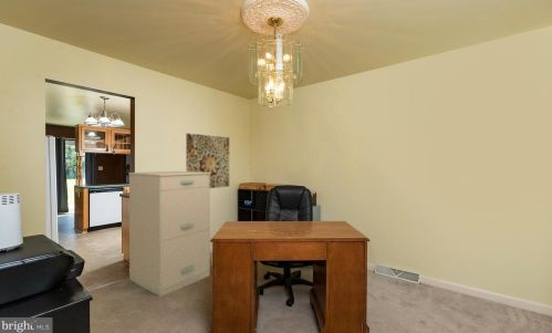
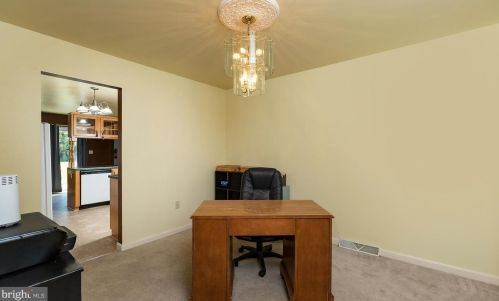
- filing cabinet [127,170,211,298]
- wall art [185,132,230,189]
